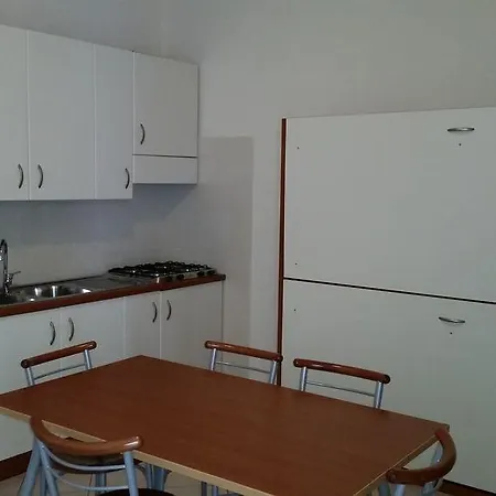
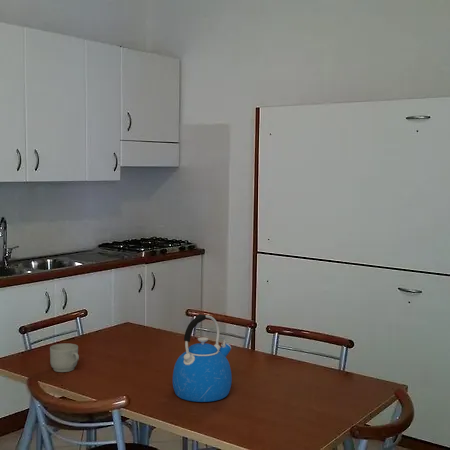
+ kettle [172,313,233,403]
+ mug [49,343,80,373]
